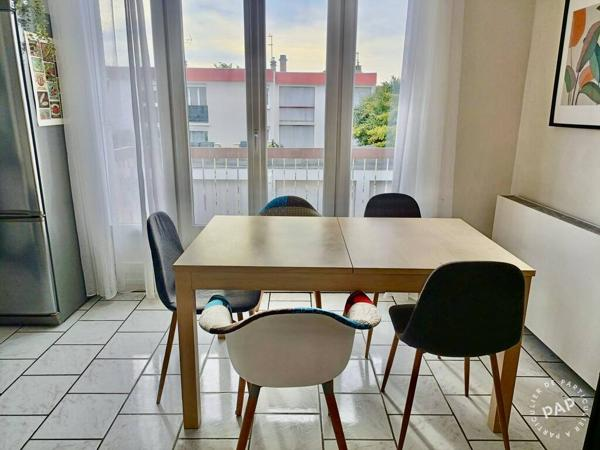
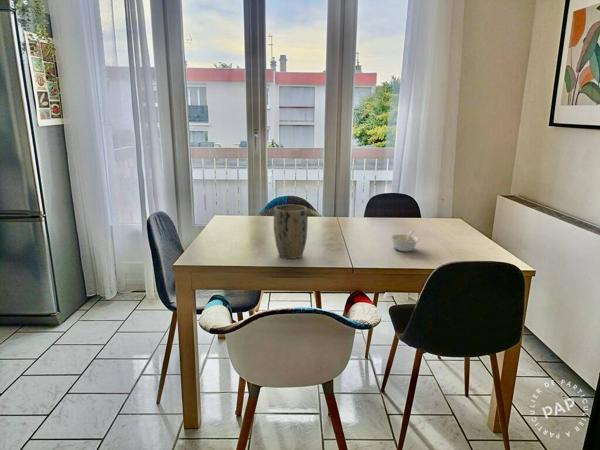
+ plant pot [272,204,309,260]
+ legume [389,230,420,253]
